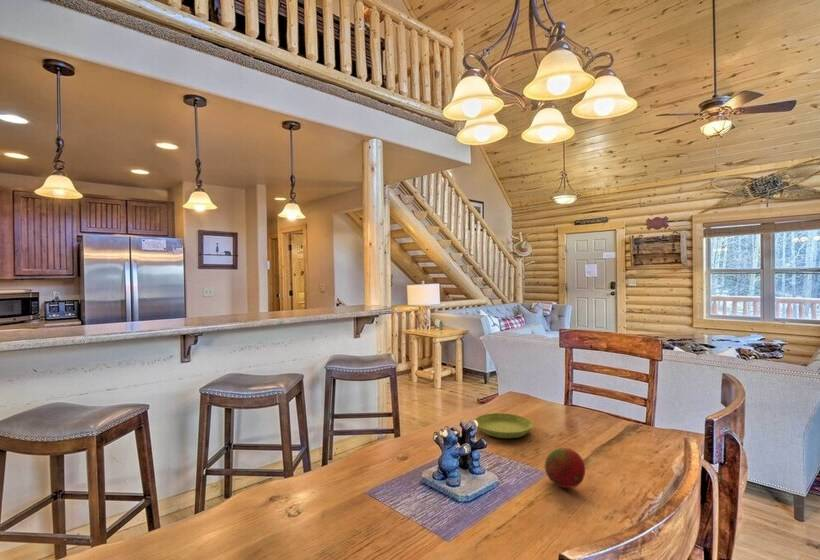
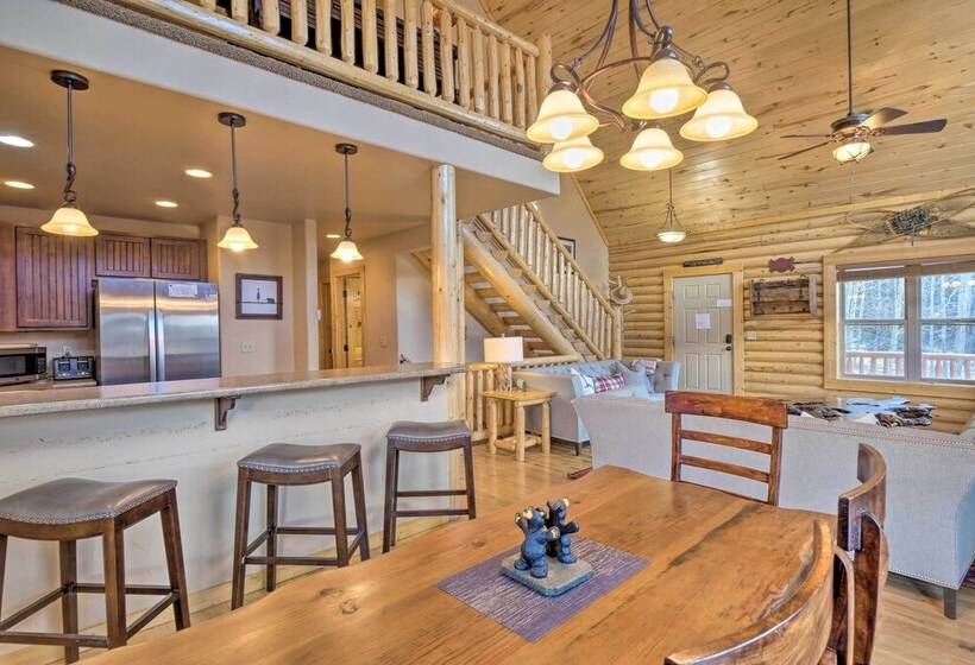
- fruit [544,447,586,489]
- saucer [474,412,534,439]
